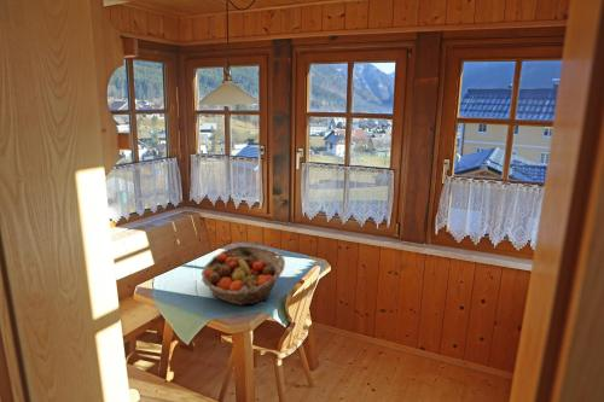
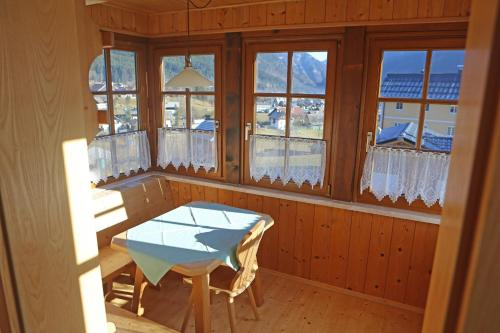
- fruit basket [201,245,286,307]
